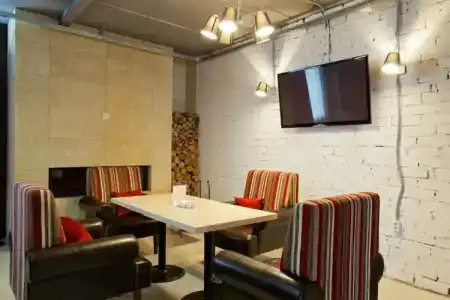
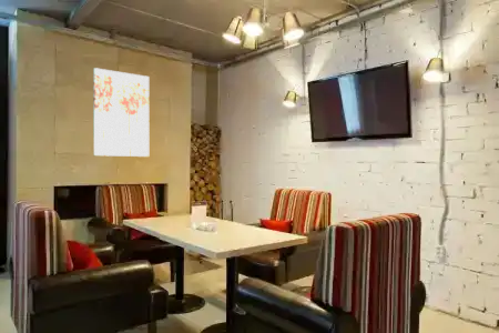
+ wall art [92,67,150,158]
